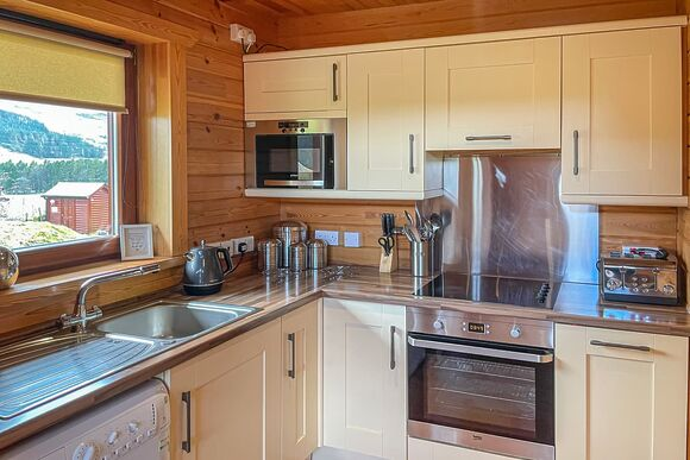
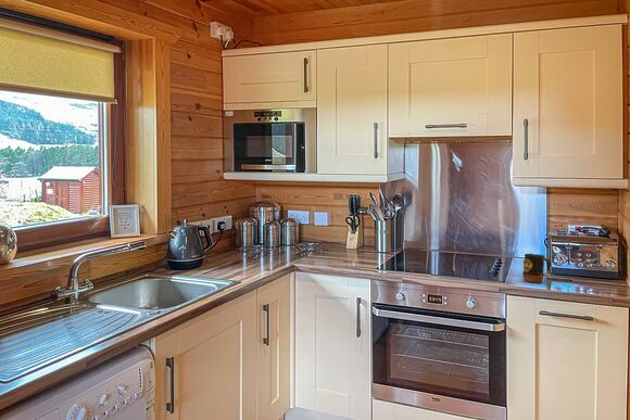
+ mug [521,253,552,283]
